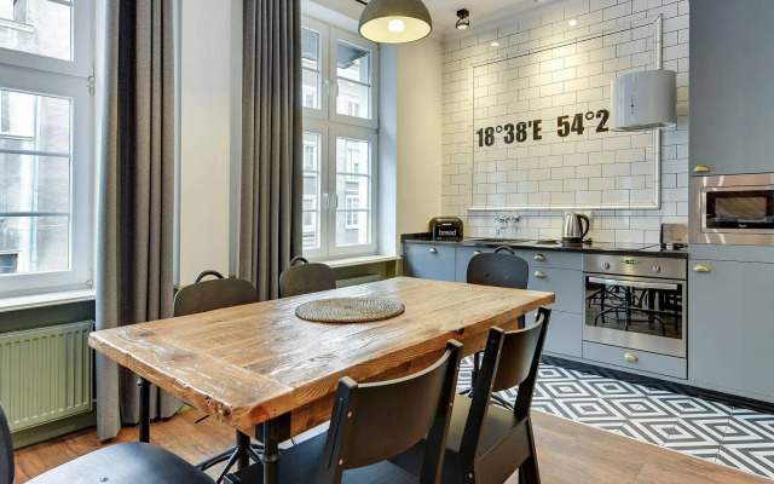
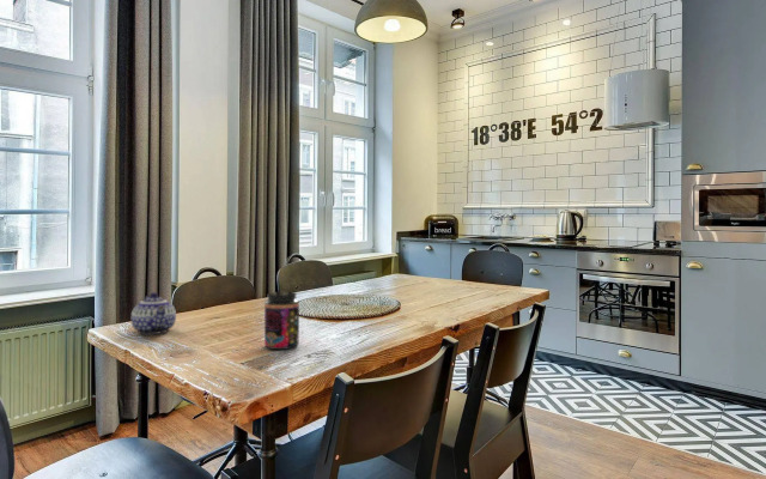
+ jar [263,291,300,351]
+ teapot [130,291,177,335]
